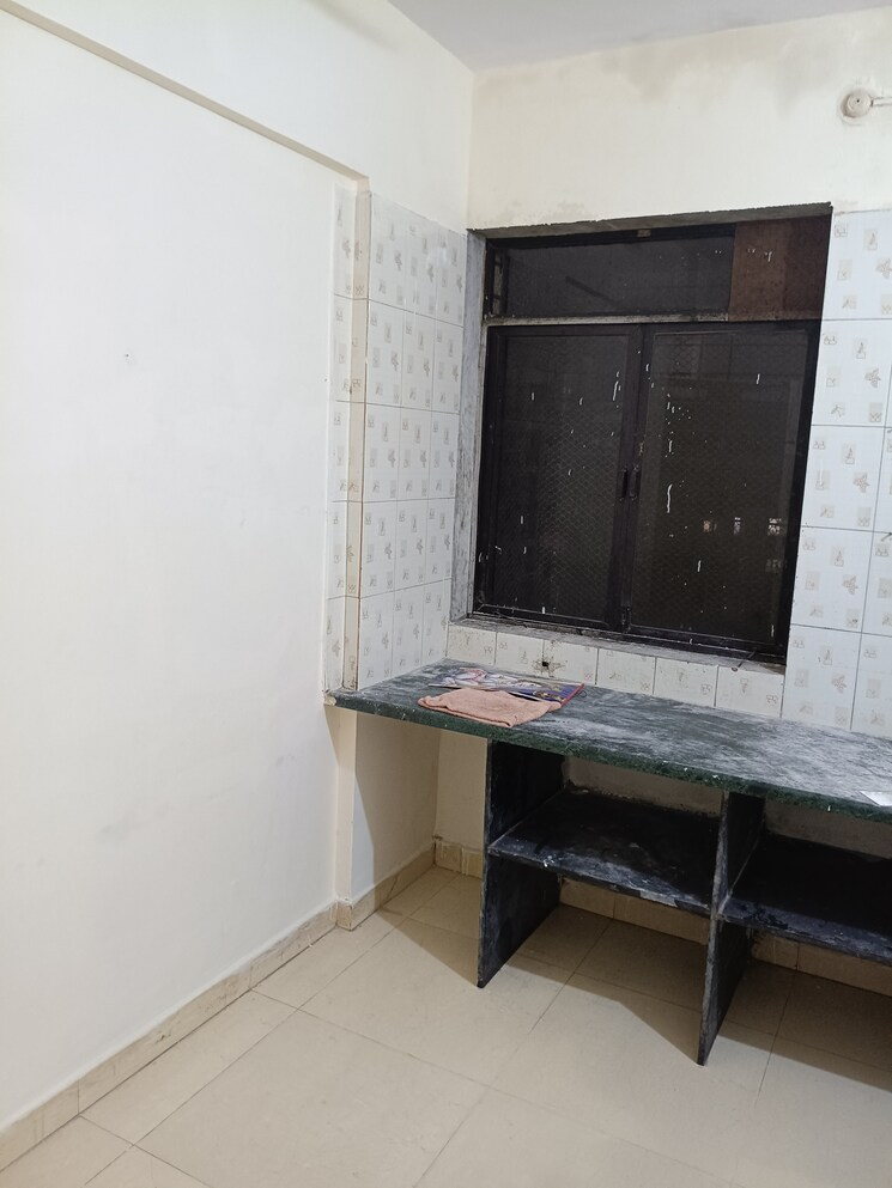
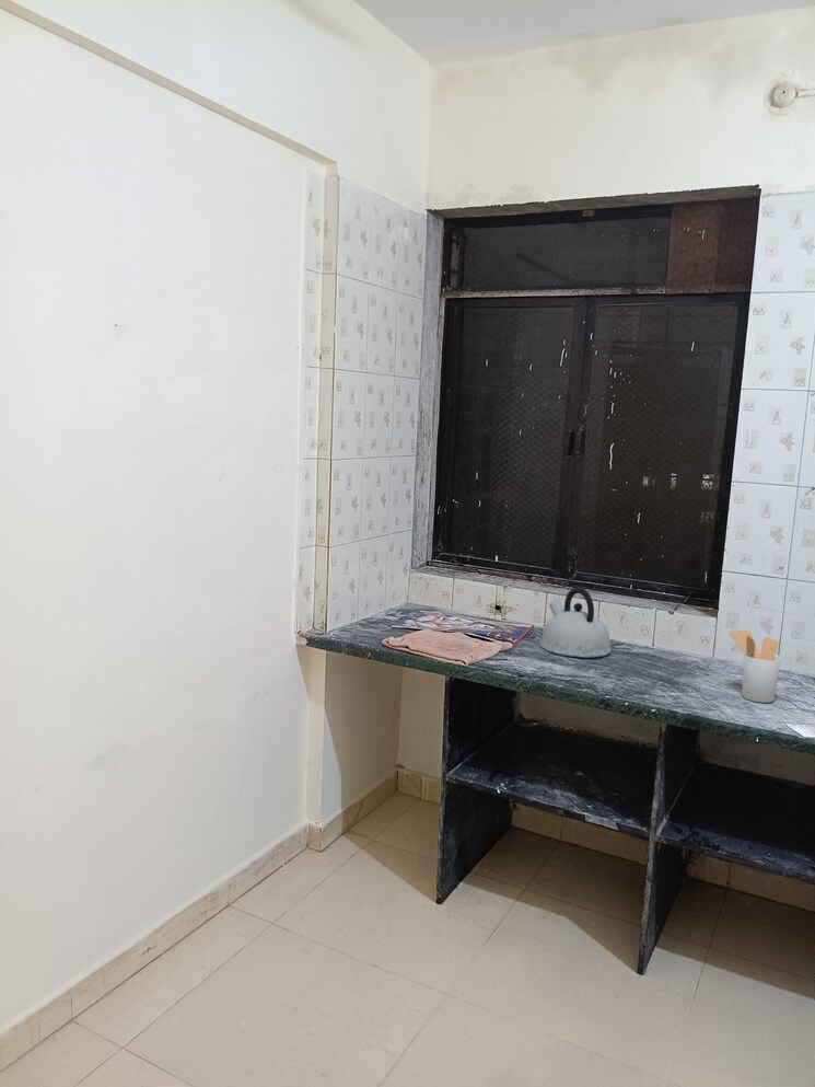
+ kettle [538,587,613,658]
+ utensil holder [727,628,782,704]
